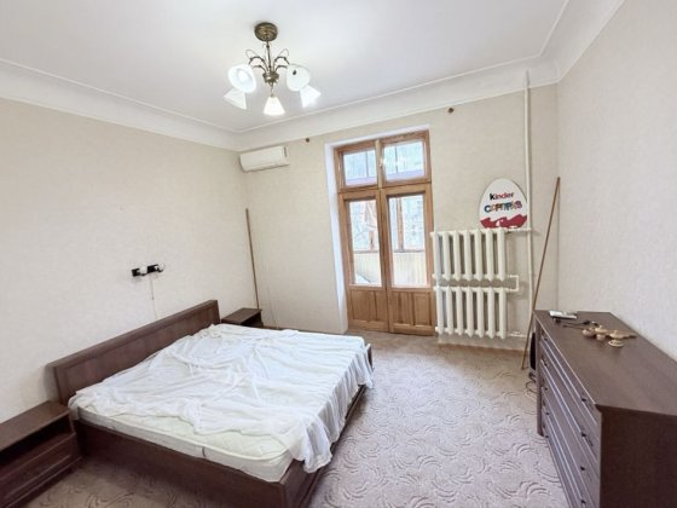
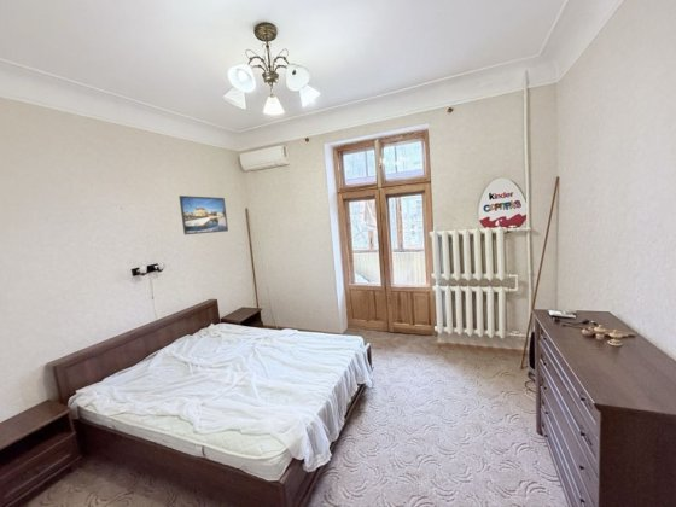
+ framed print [177,194,229,235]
